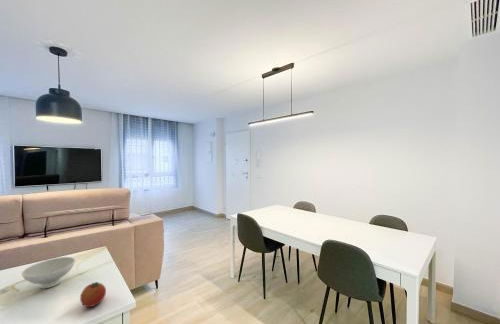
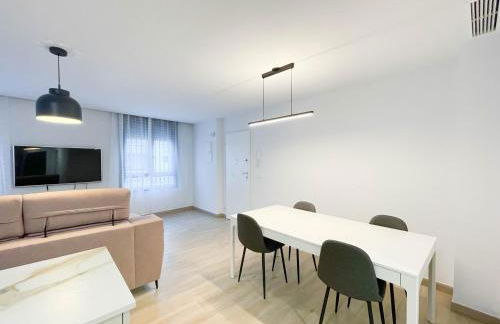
- bowl [21,256,76,289]
- fruit [79,281,107,308]
